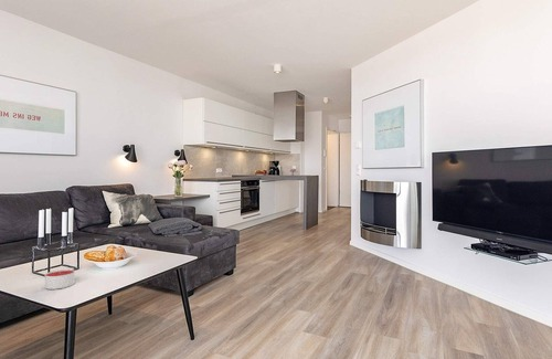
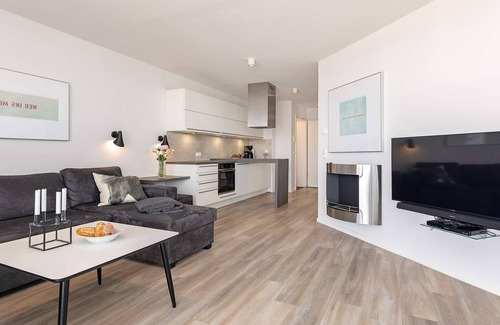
- candle [44,268,76,291]
